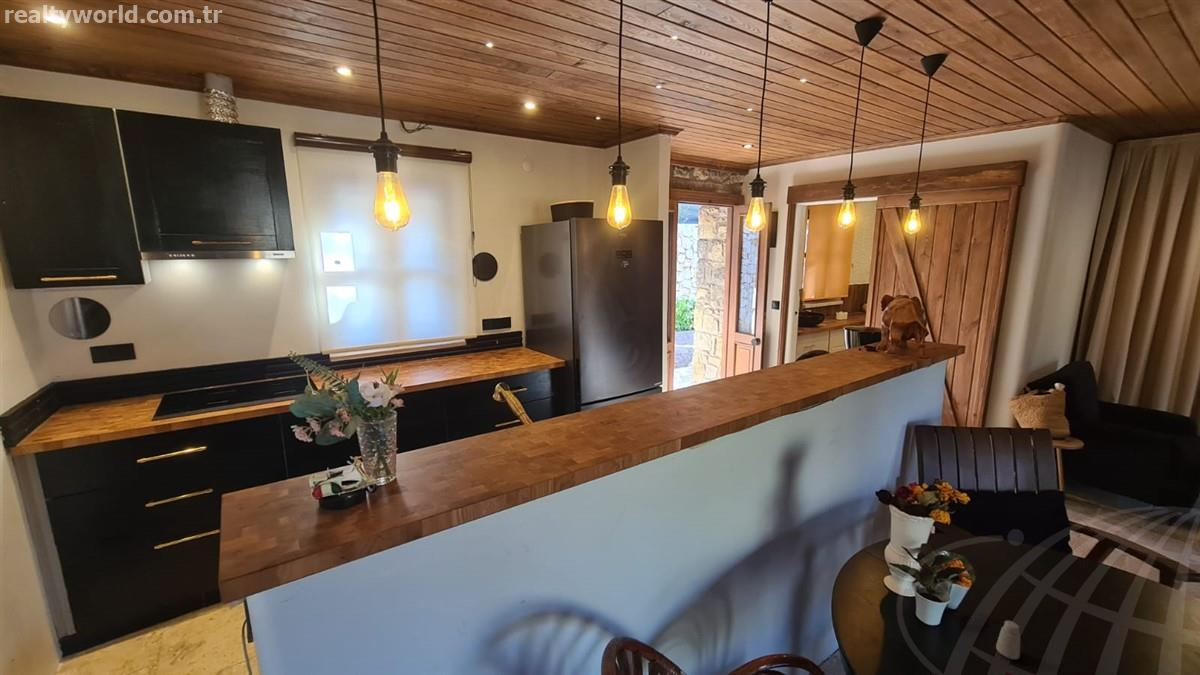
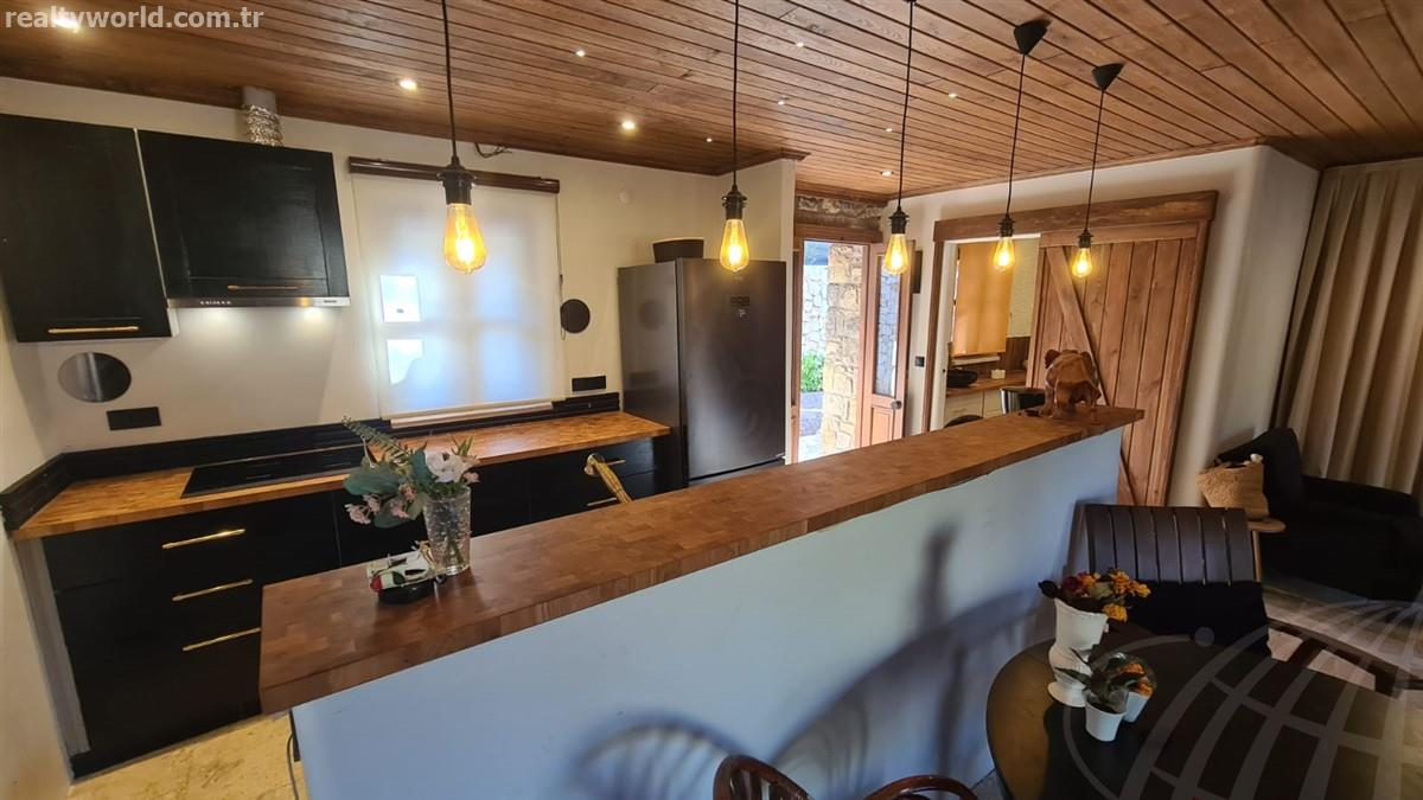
- saltshaker [995,620,1021,660]
